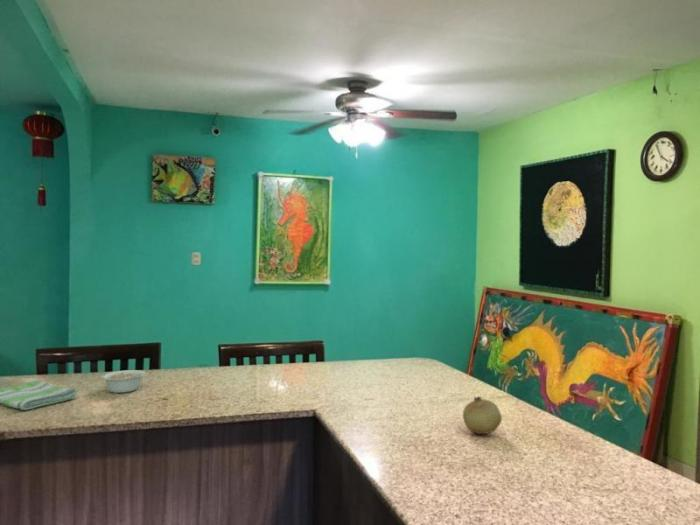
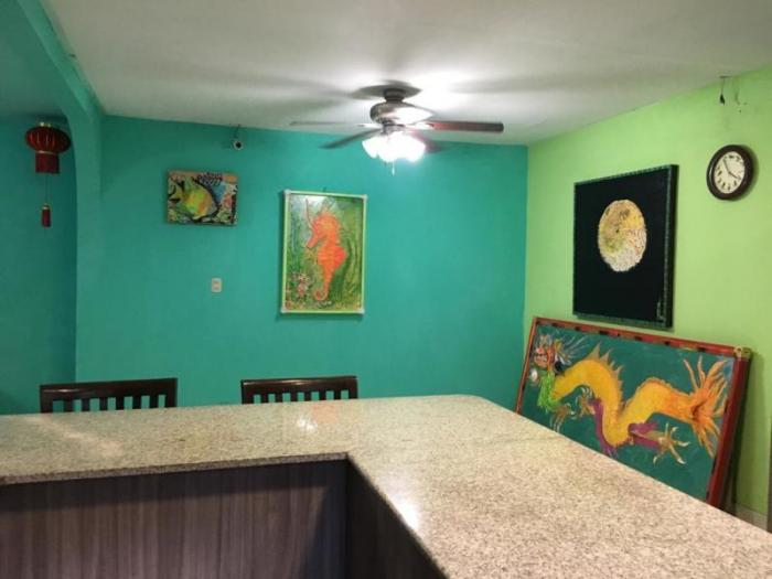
- fruit [462,395,503,435]
- legume [101,368,155,394]
- dish towel [0,379,79,411]
